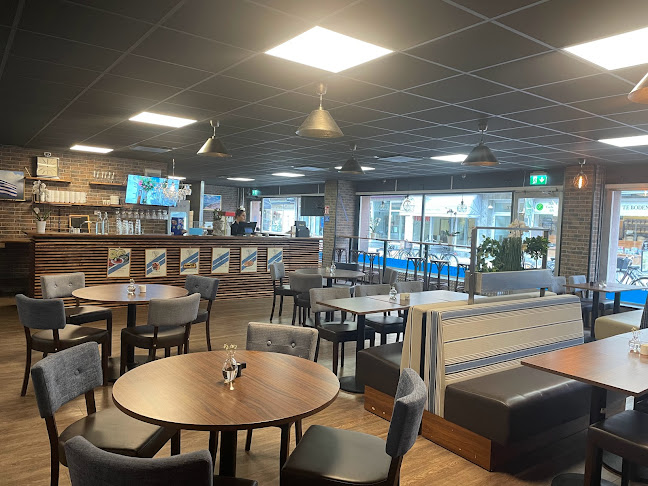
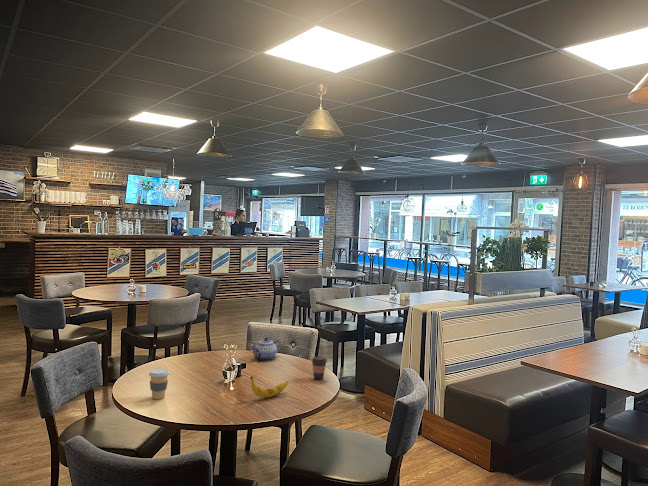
+ teapot [250,337,282,361]
+ banana [250,375,289,399]
+ coffee cup [148,367,171,400]
+ coffee cup [310,355,328,380]
